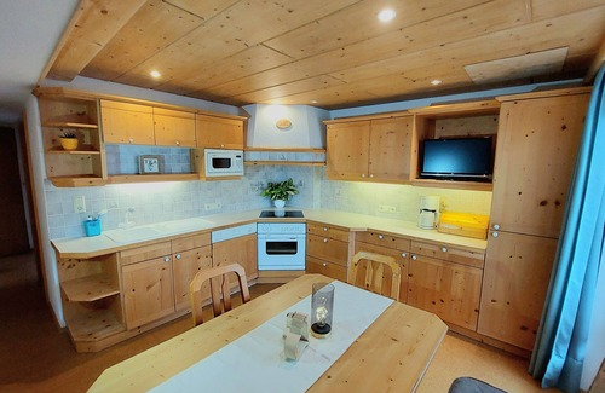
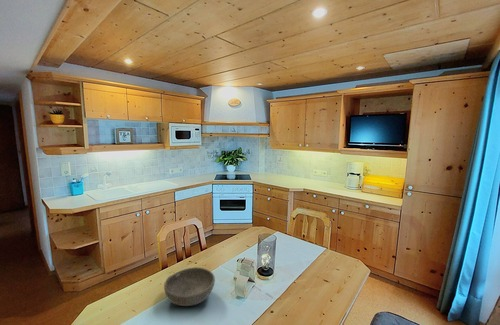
+ bowl [163,266,216,307]
